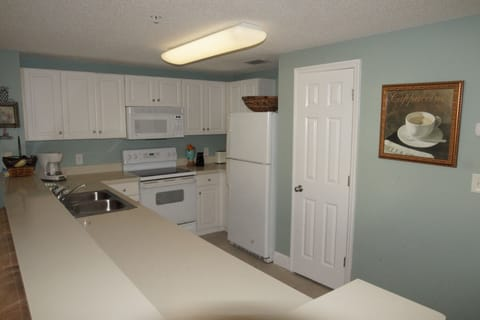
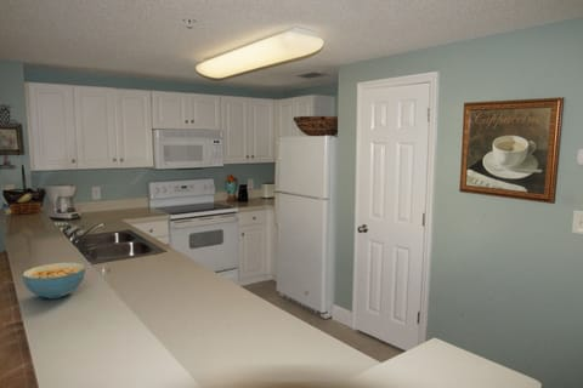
+ cereal bowl [22,262,86,299]
